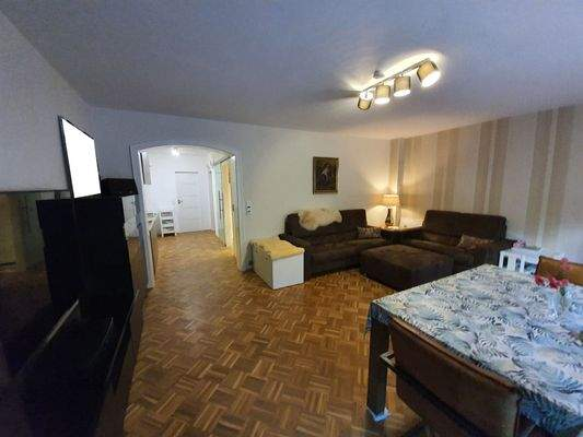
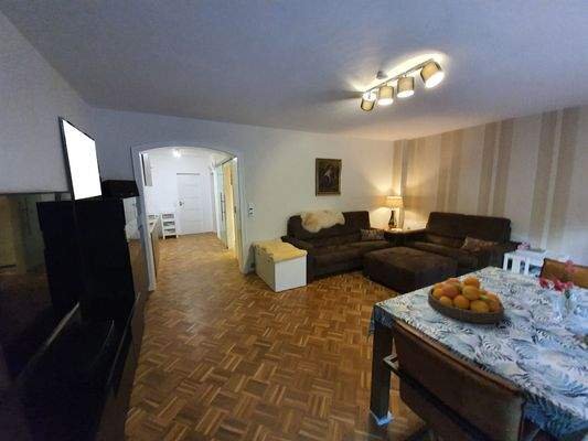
+ fruit bowl [427,276,505,324]
